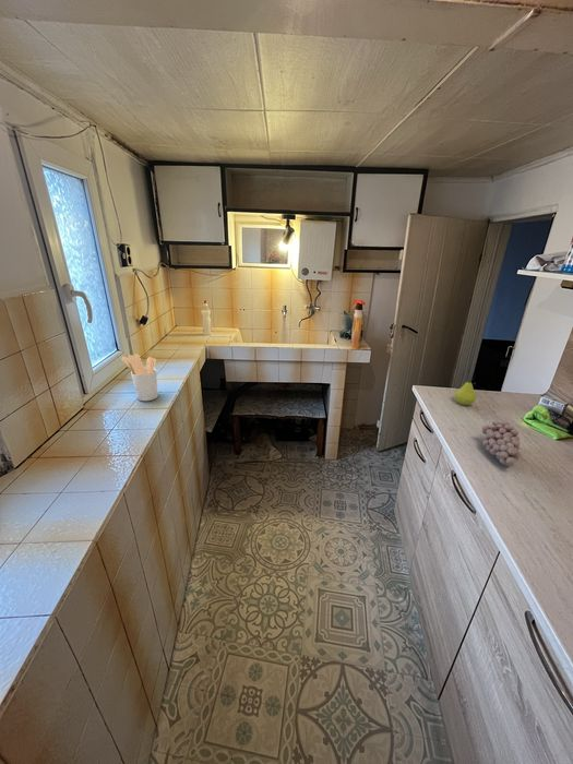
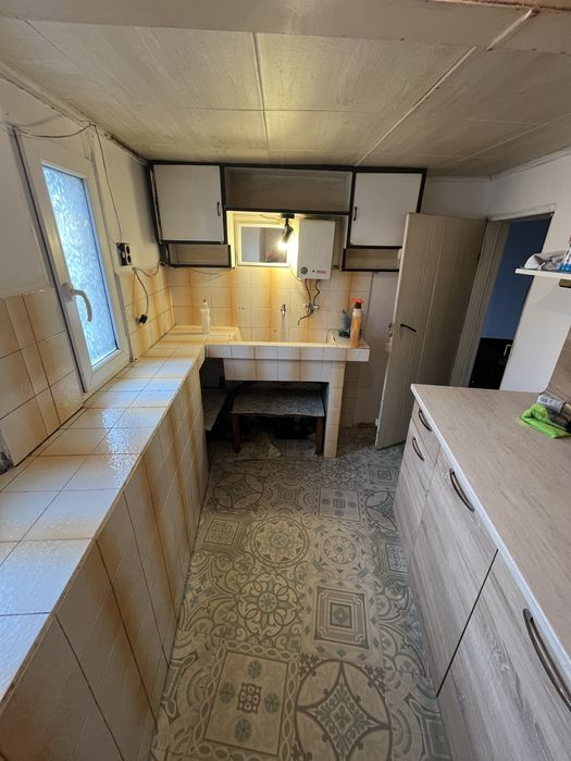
- fruit [454,381,477,406]
- fruit [480,419,523,467]
- utensil holder [120,354,159,402]
